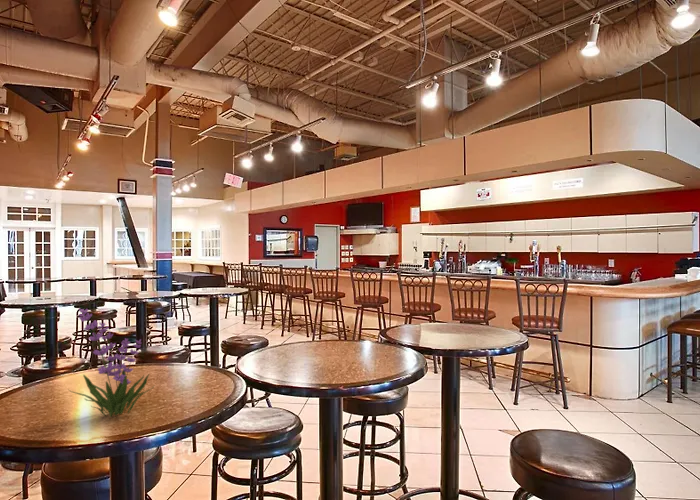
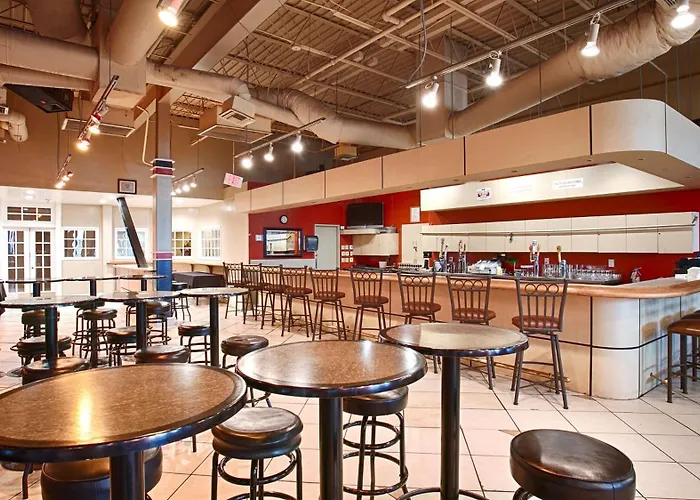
- plant [68,308,156,418]
